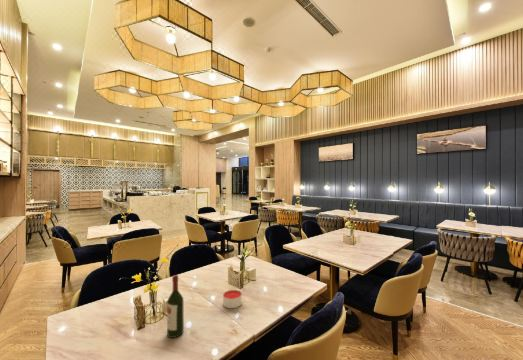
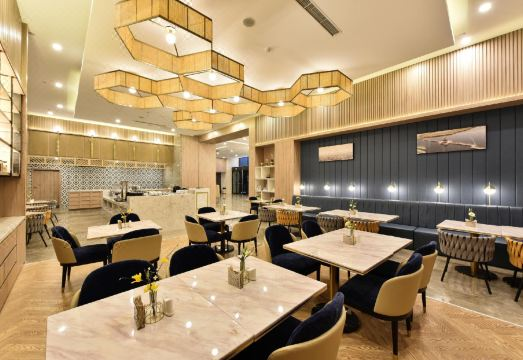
- candle [222,289,243,309]
- wine bottle [166,274,185,339]
